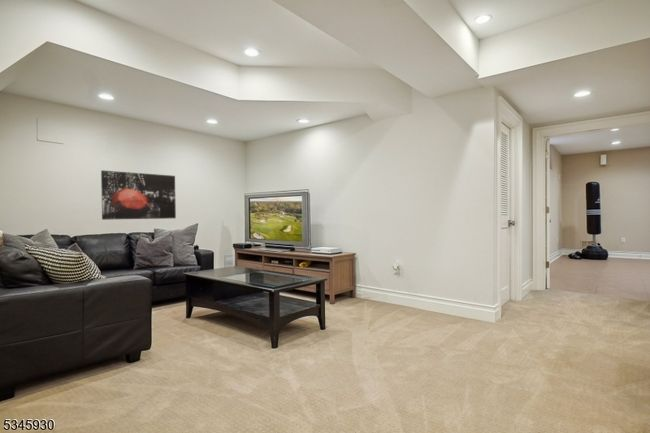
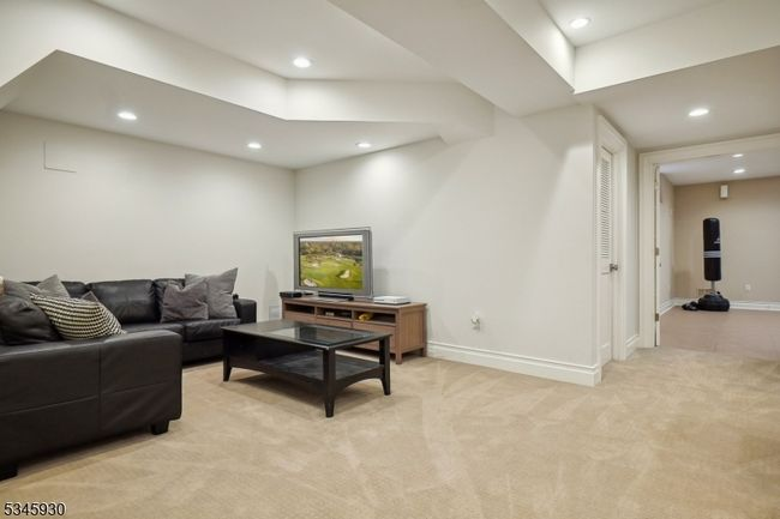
- wall art [100,169,177,221]
